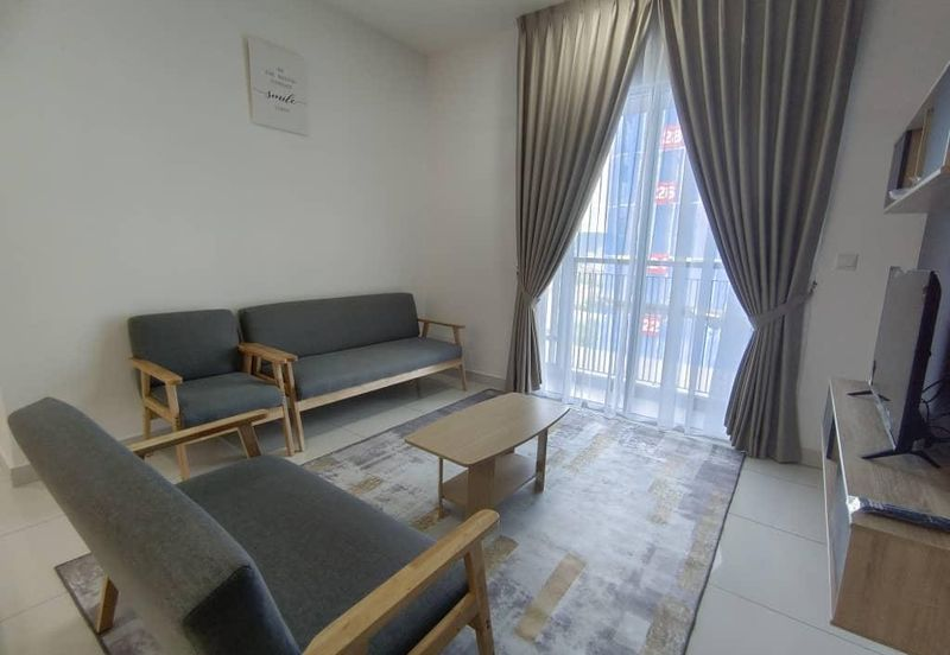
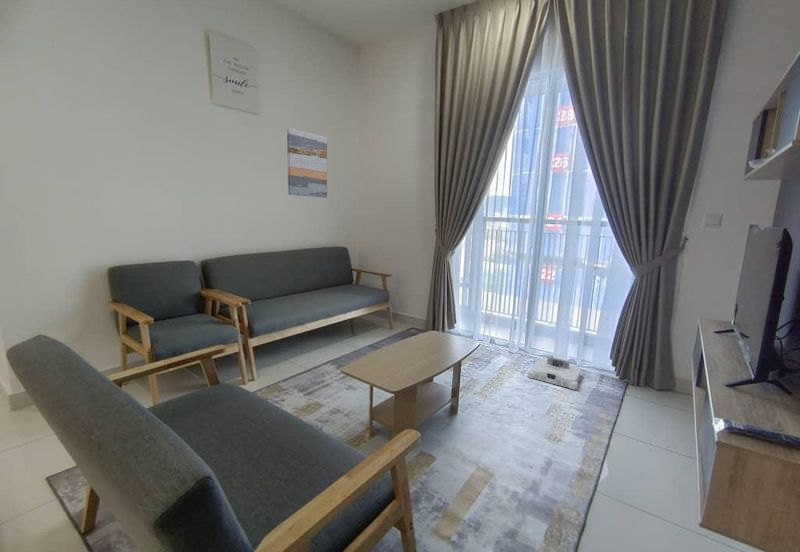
+ wall art [286,127,328,199]
+ robot vacuum [526,357,581,390]
